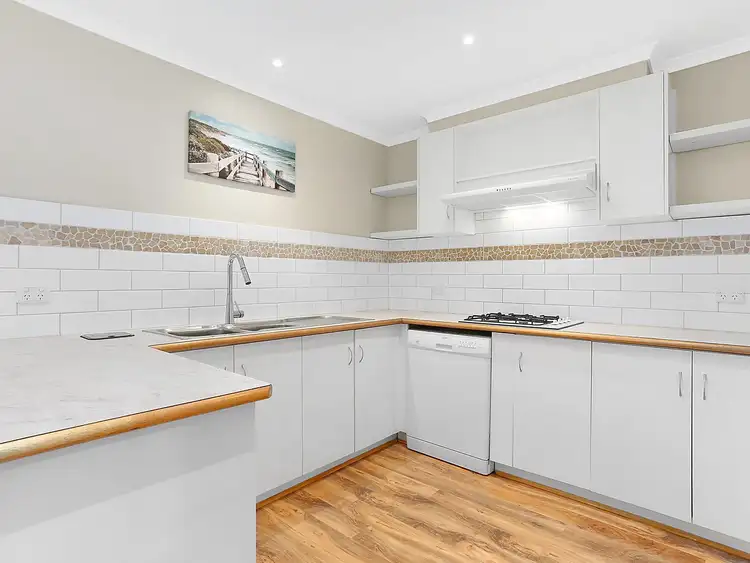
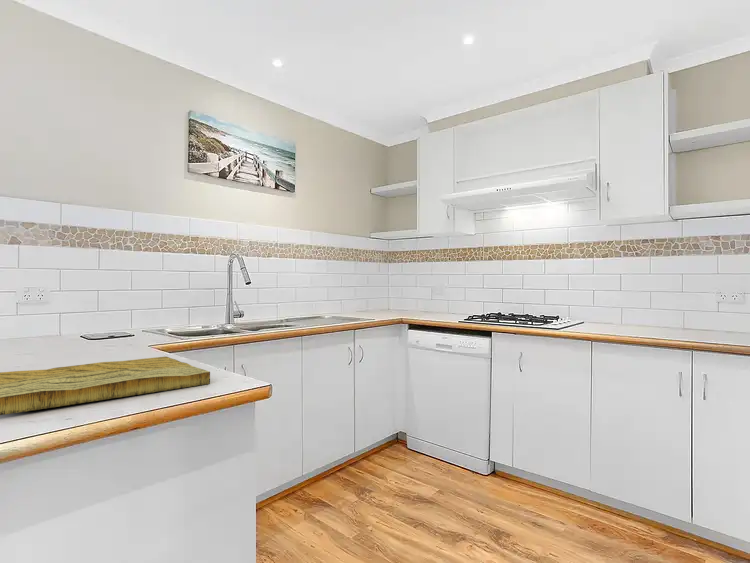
+ cutting board [0,356,211,416]
